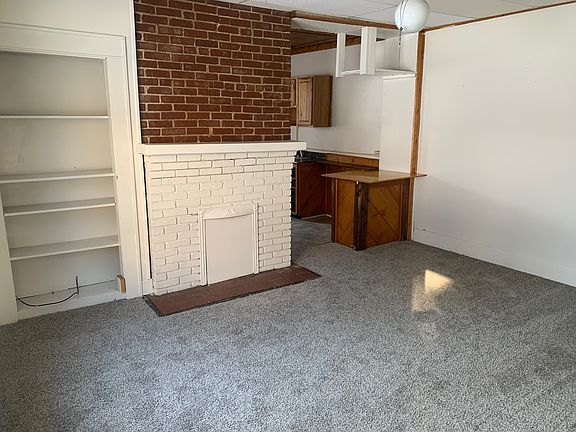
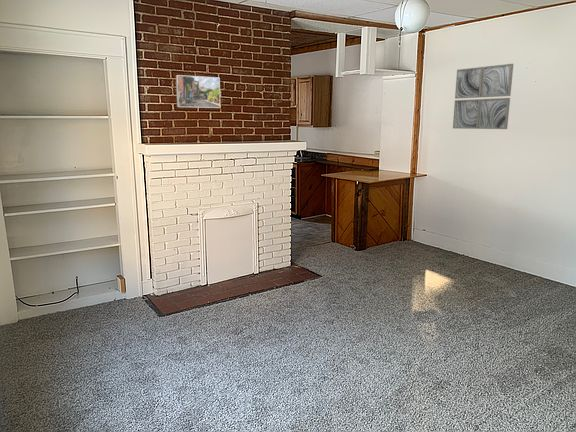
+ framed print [175,74,221,109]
+ wall art [452,63,514,130]
